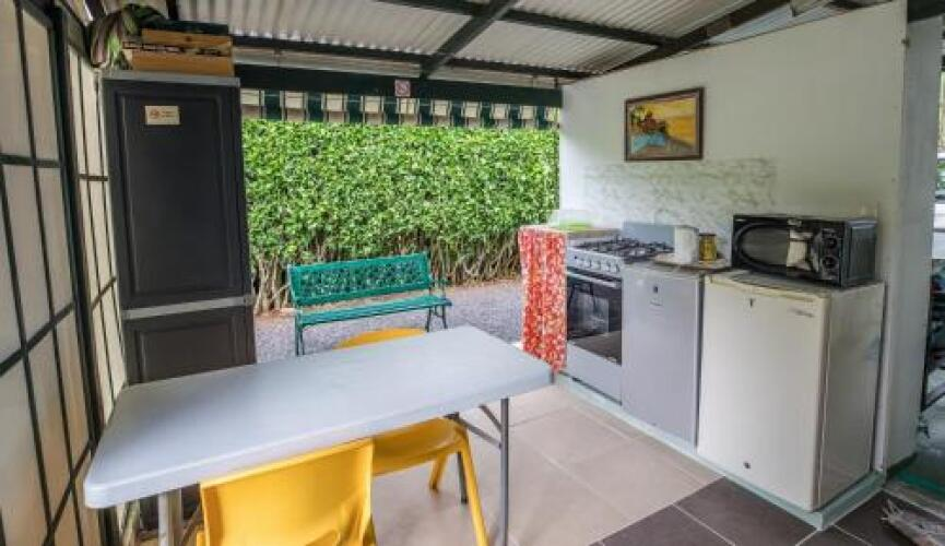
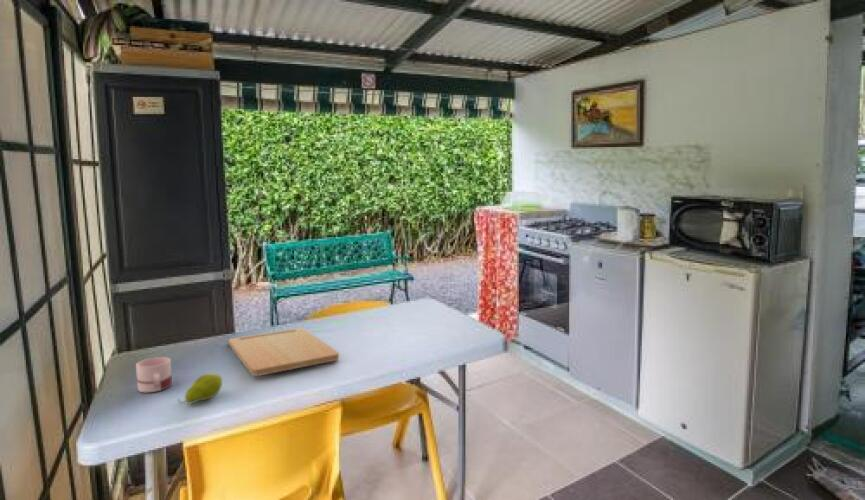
+ cutting board [228,327,340,377]
+ mug [135,356,173,393]
+ fruit [177,373,223,405]
